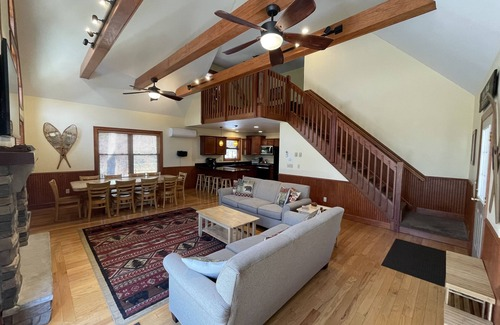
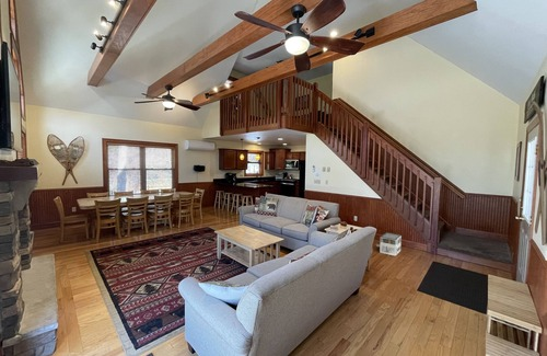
+ architectural model [375,231,403,256]
